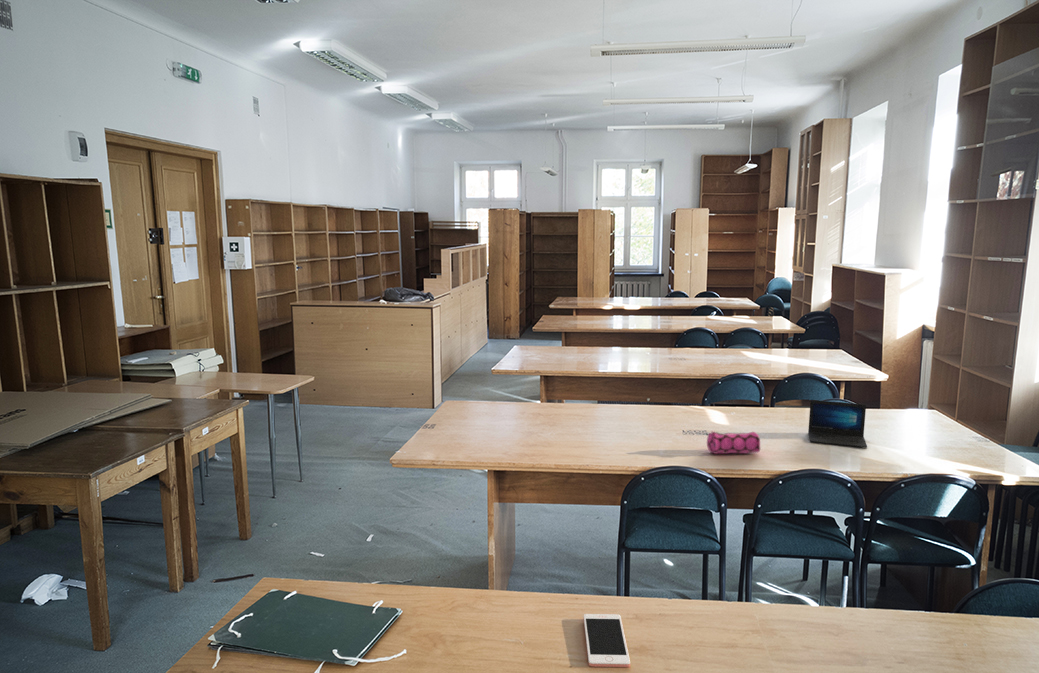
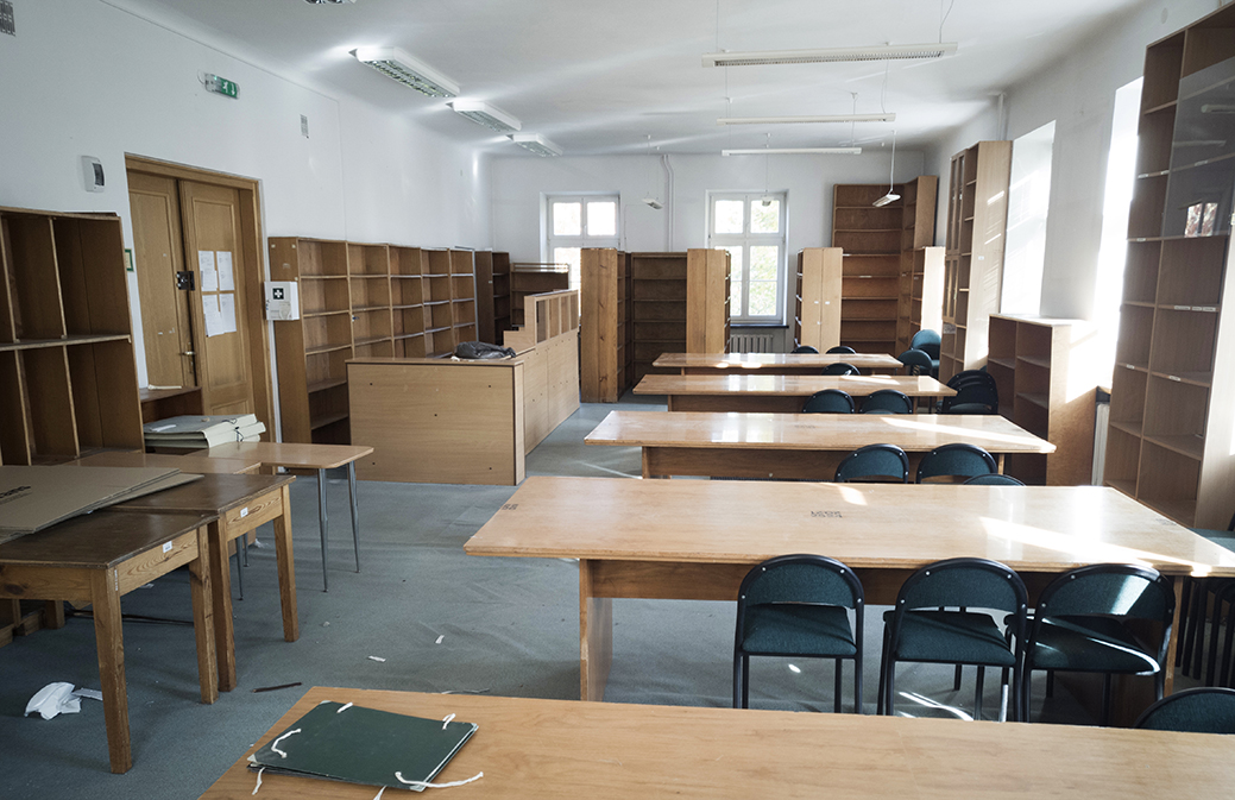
- cell phone [583,613,631,668]
- laptop [807,399,868,449]
- pencil case [706,430,761,455]
